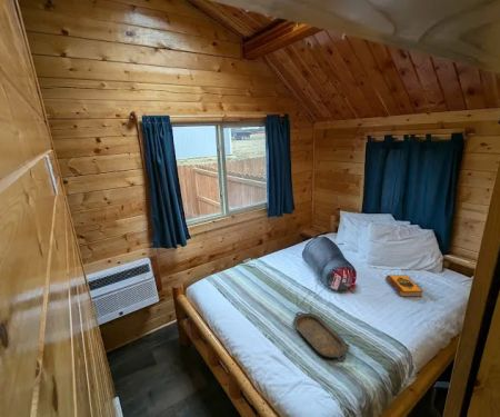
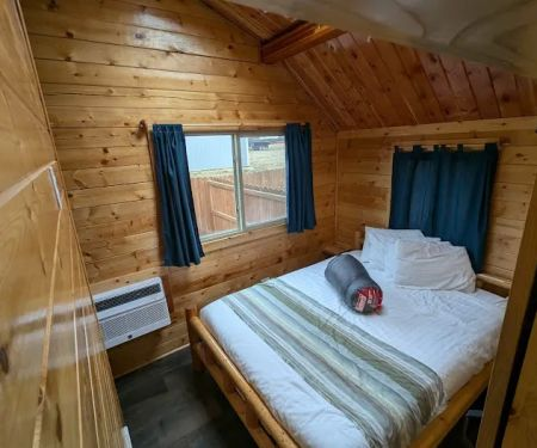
- serving tray [292,310,351,360]
- hardback book [384,274,423,298]
